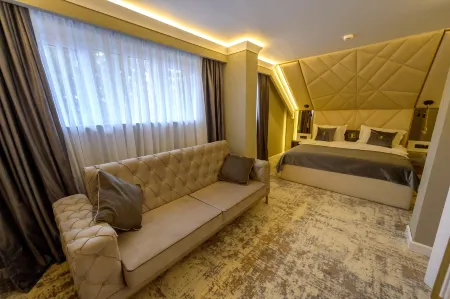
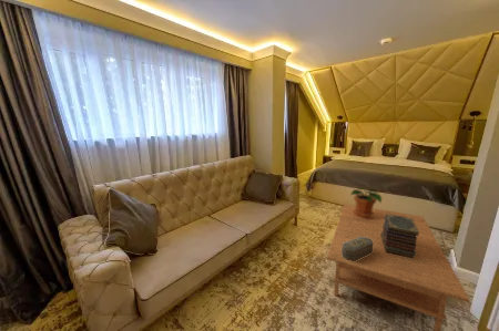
+ book stack [380,214,419,258]
+ coffee table [326,203,470,331]
+ decorative box [342,237,374,261]
+ potted plant [349,186,383,219]
